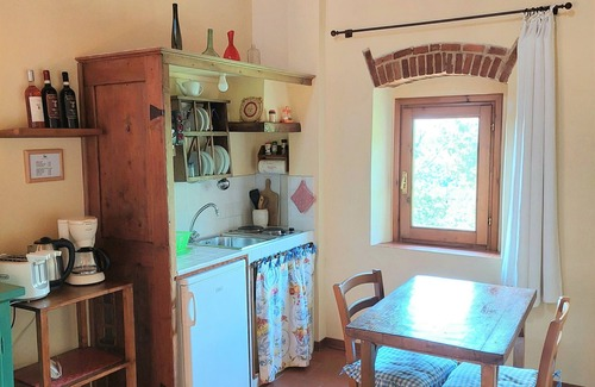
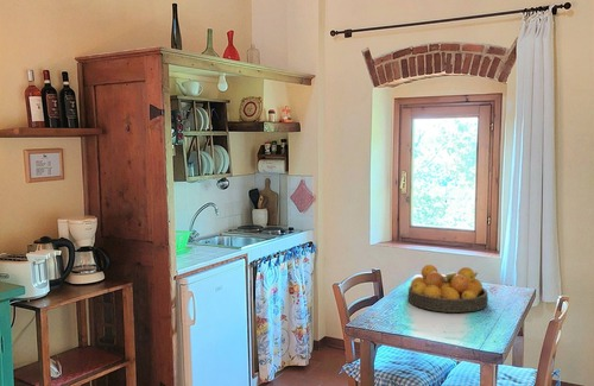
+ fruit bowl [406,264,489,314]
